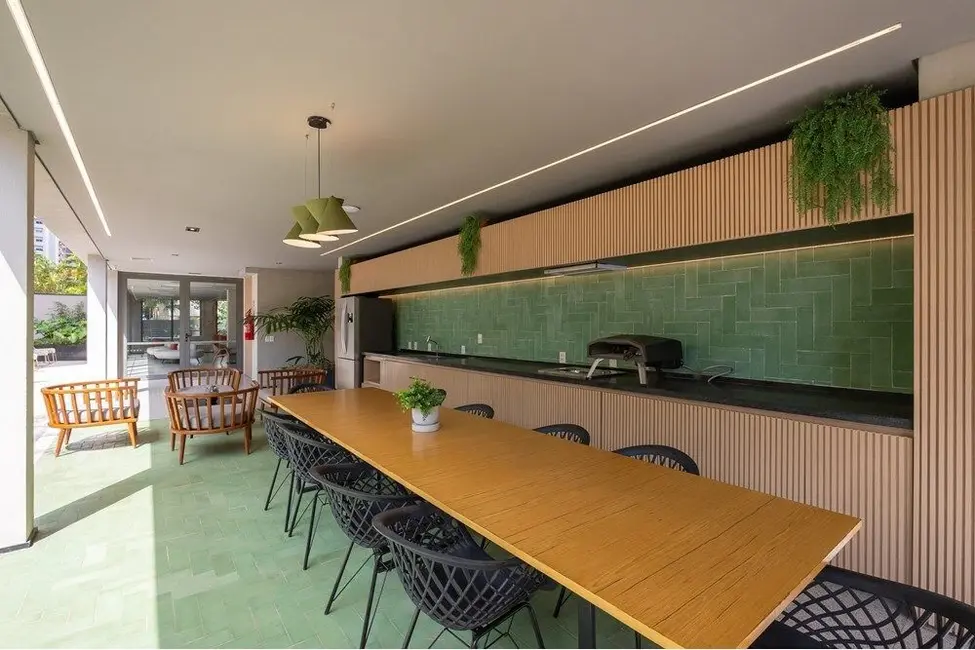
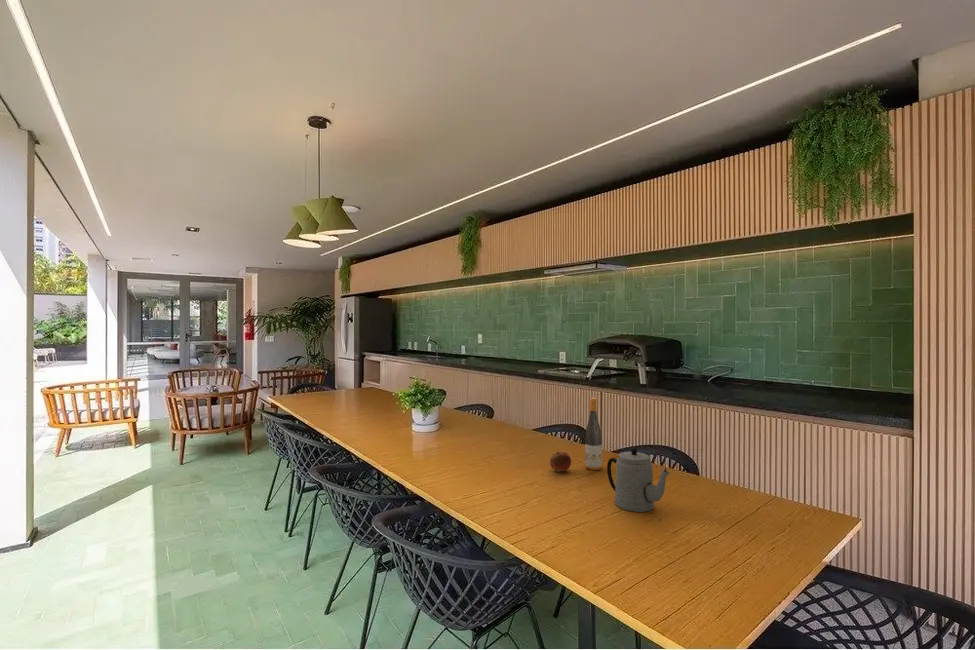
+ wine bottle [584,397,603,471]
+ teapot [606,447,670,513]
+ fruit [549,450,572,473]
